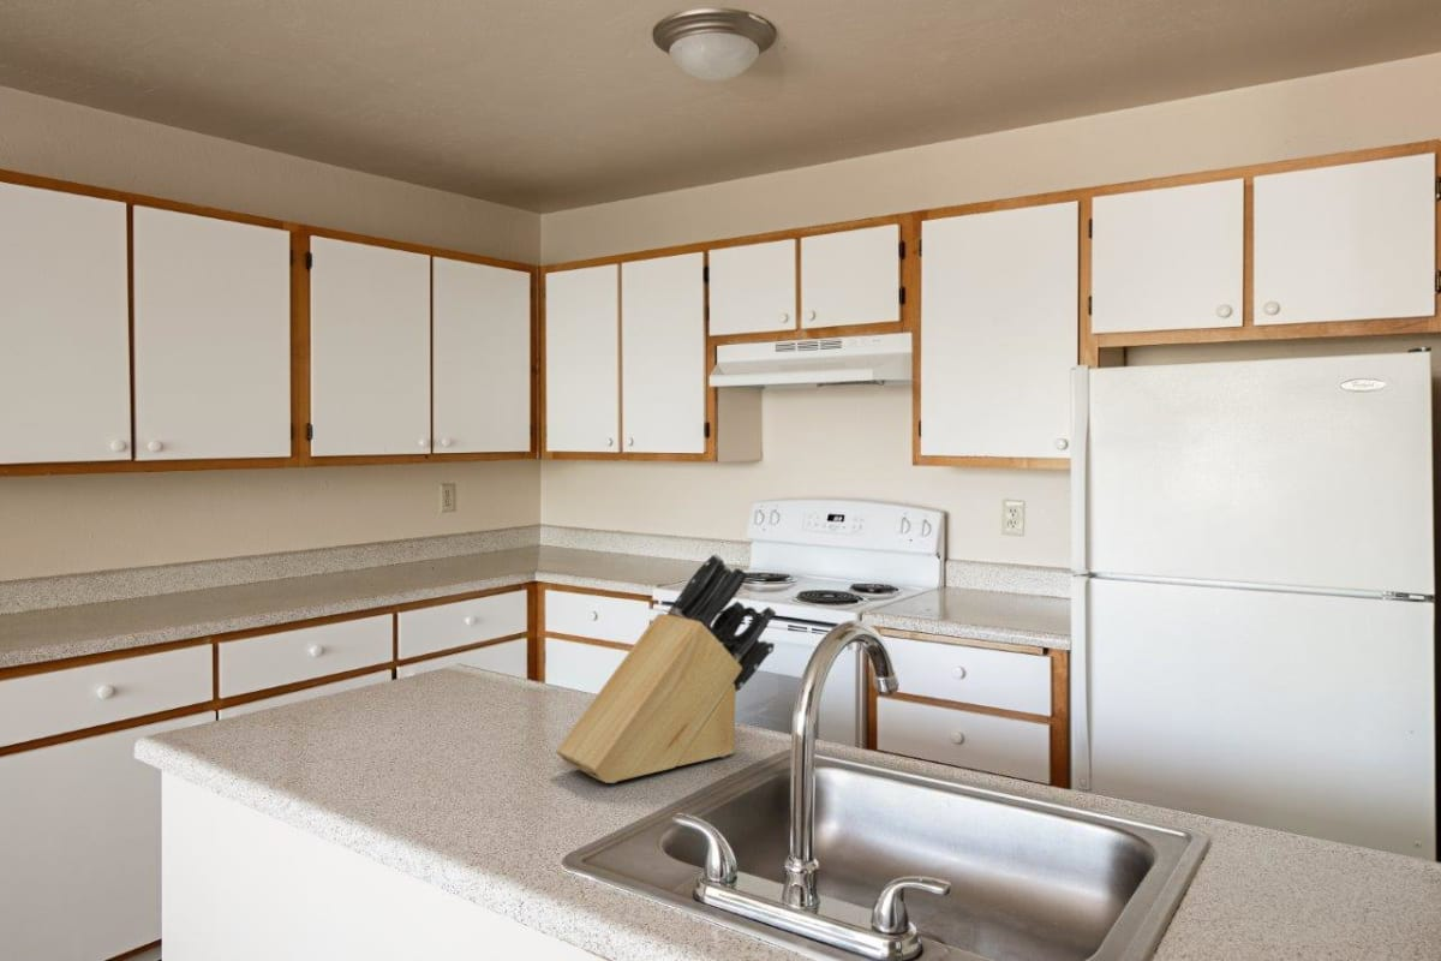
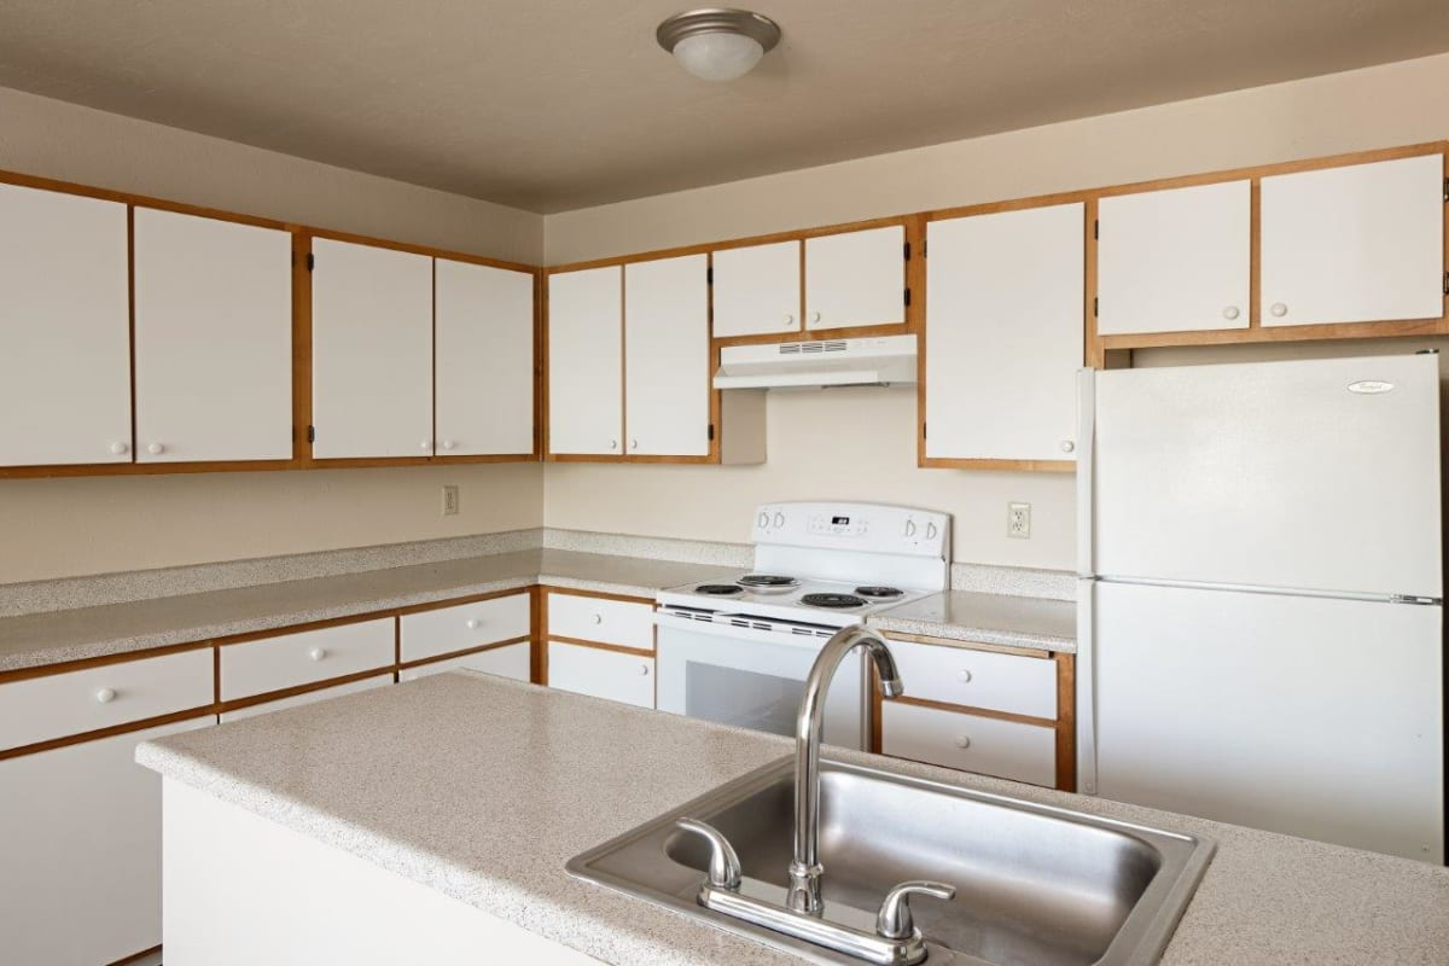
- knife block [555,553,777,784]
